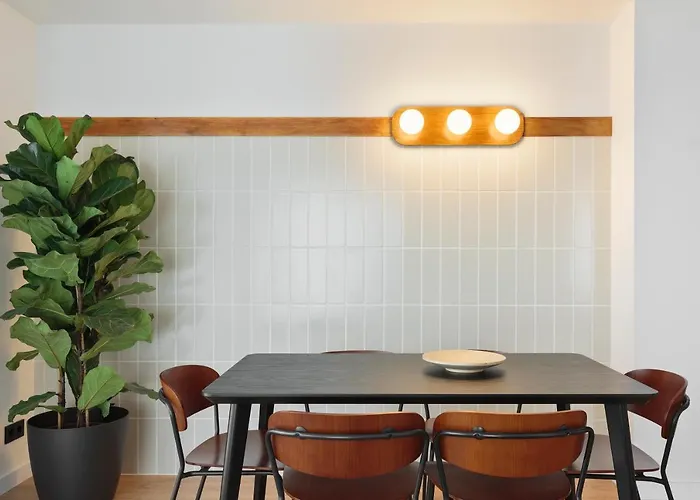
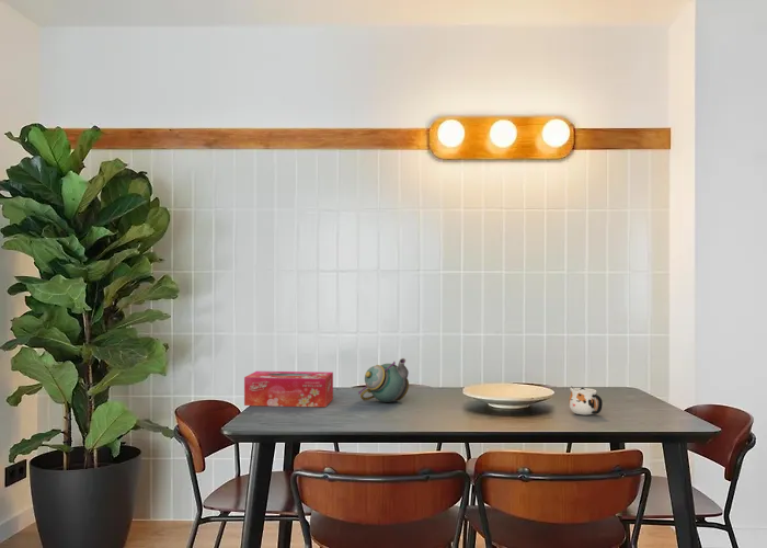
+ teapot [357,357,410,403]
+ mug [568,385,604,416]
+ tissue box [243,370,334,408]
